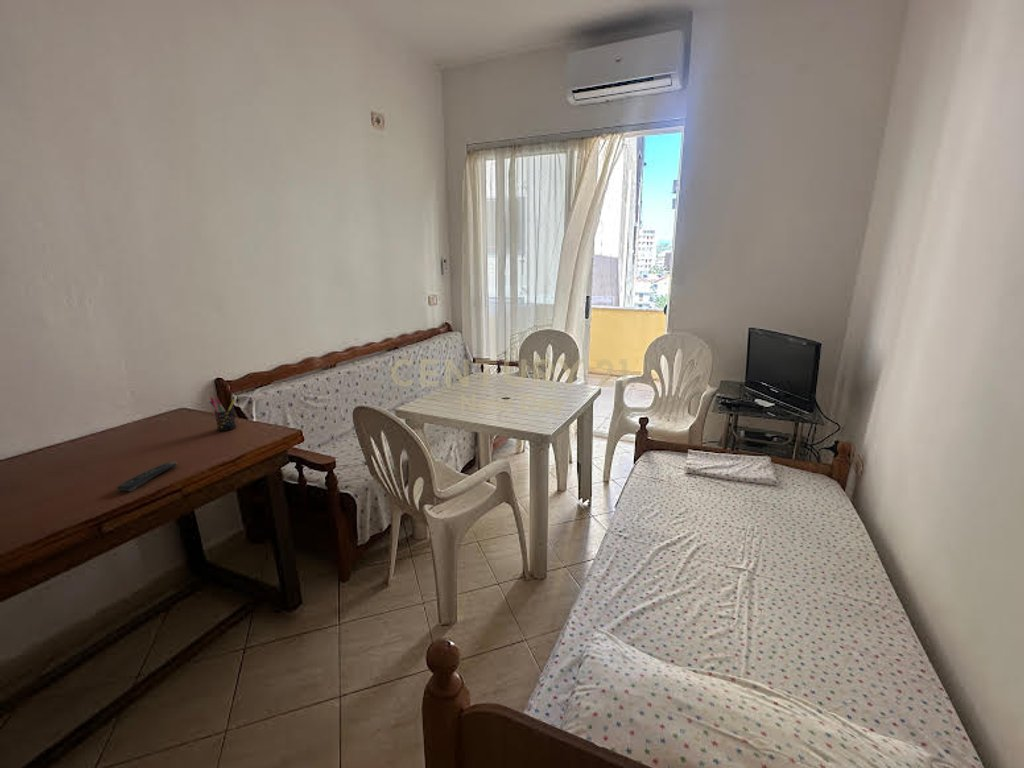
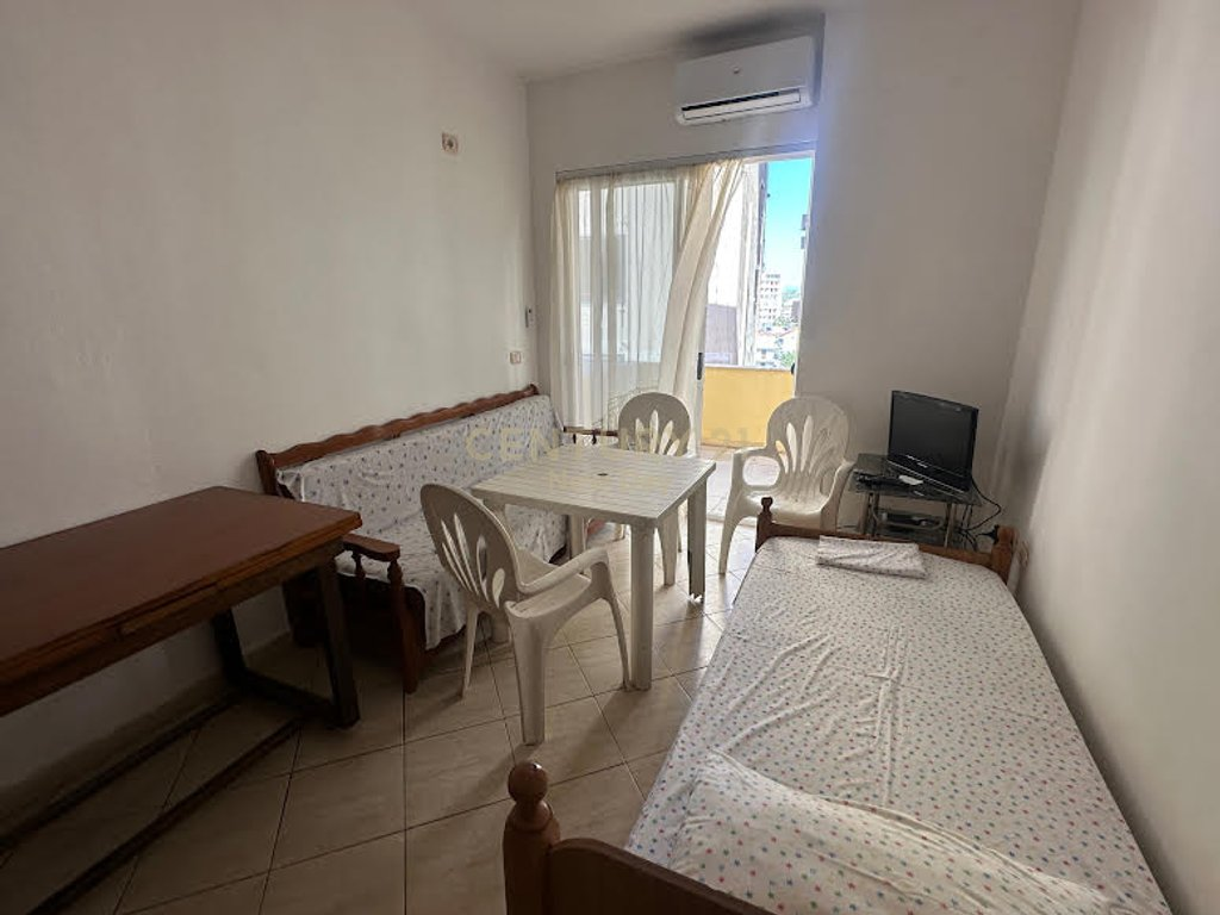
- remote control [116,461,178,492]
- pen holder [209,396,237,432]
